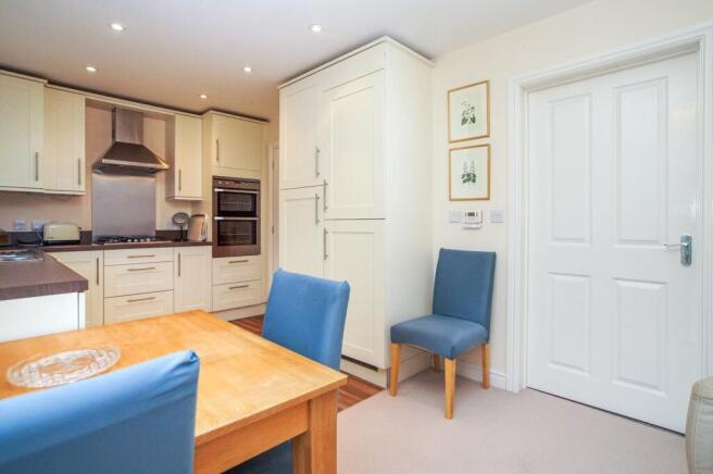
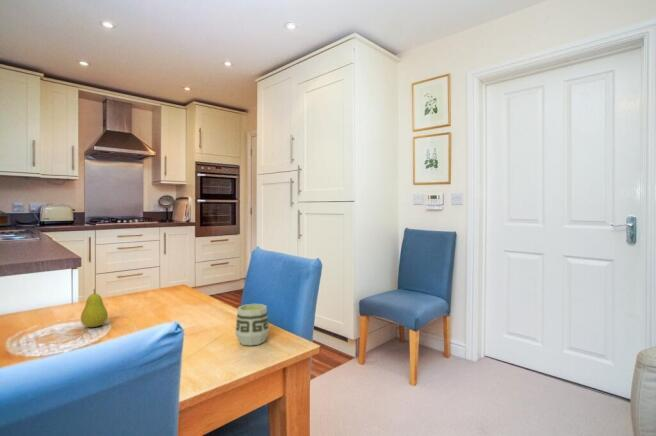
+ fruit [80,288,109,328]
+ cup [234,303,270,347]
